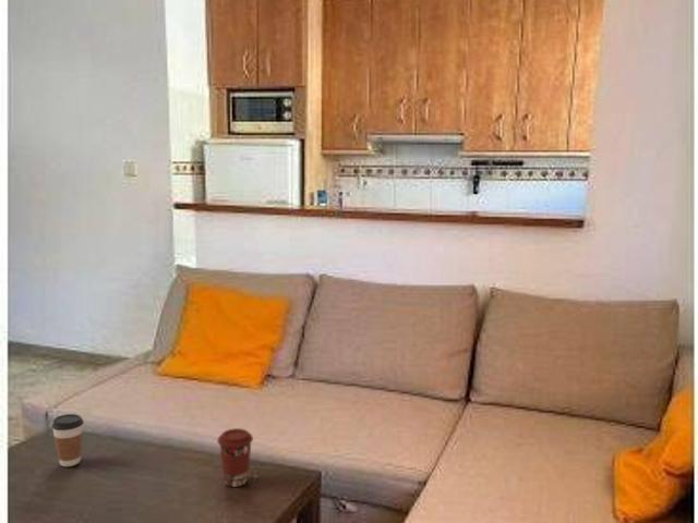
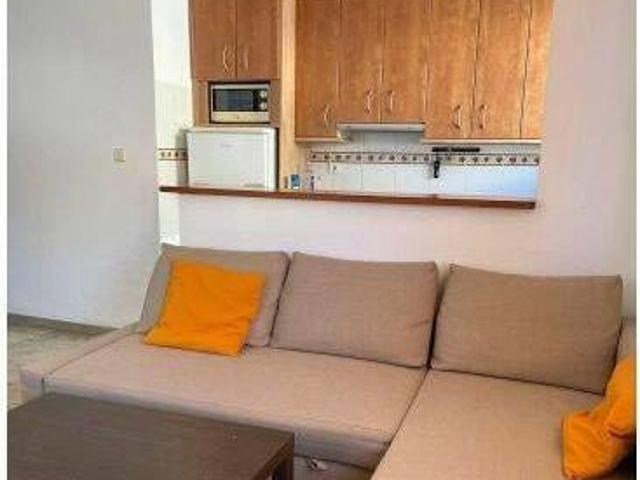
- coffee cup [216,427,254,488]
- coffee cup [51,413,85,467]
